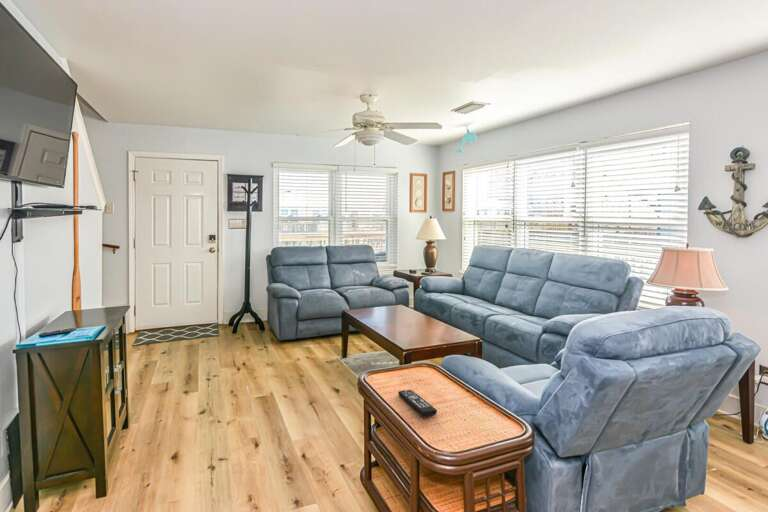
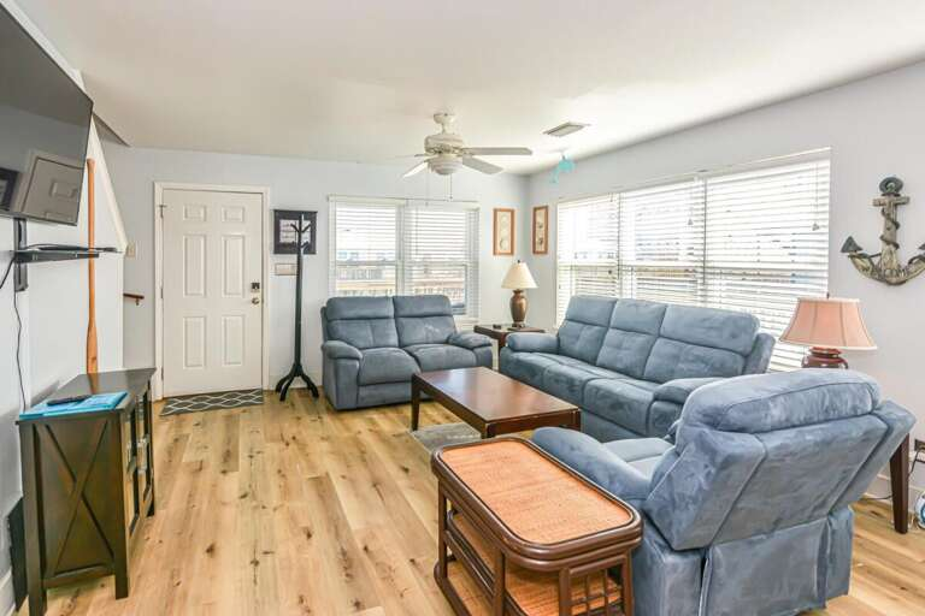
- remote control [397,389,438,418]
